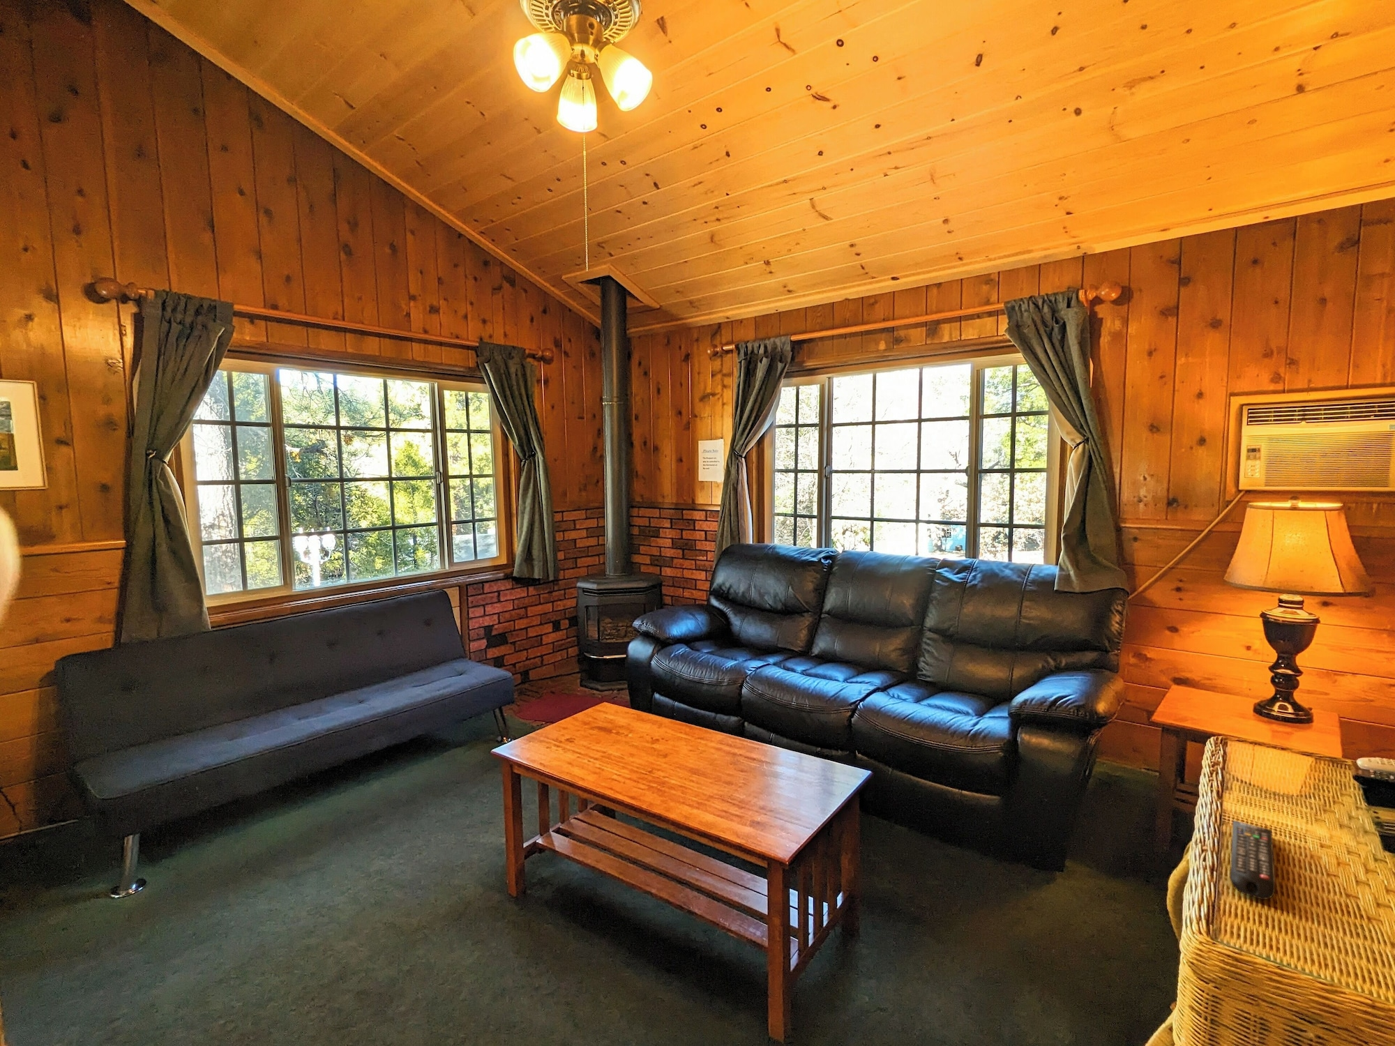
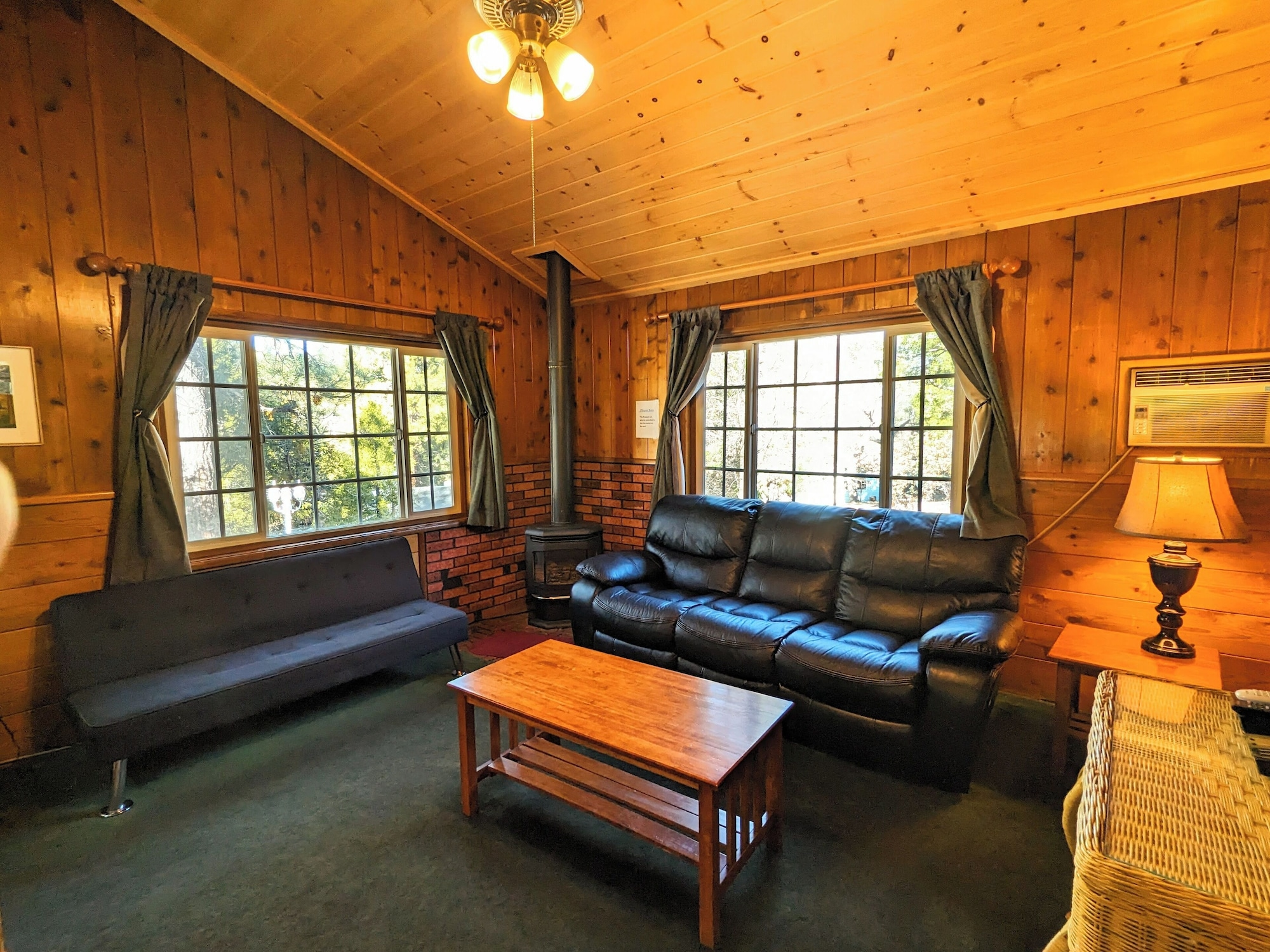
- remote control [1230,820,1275,900]
